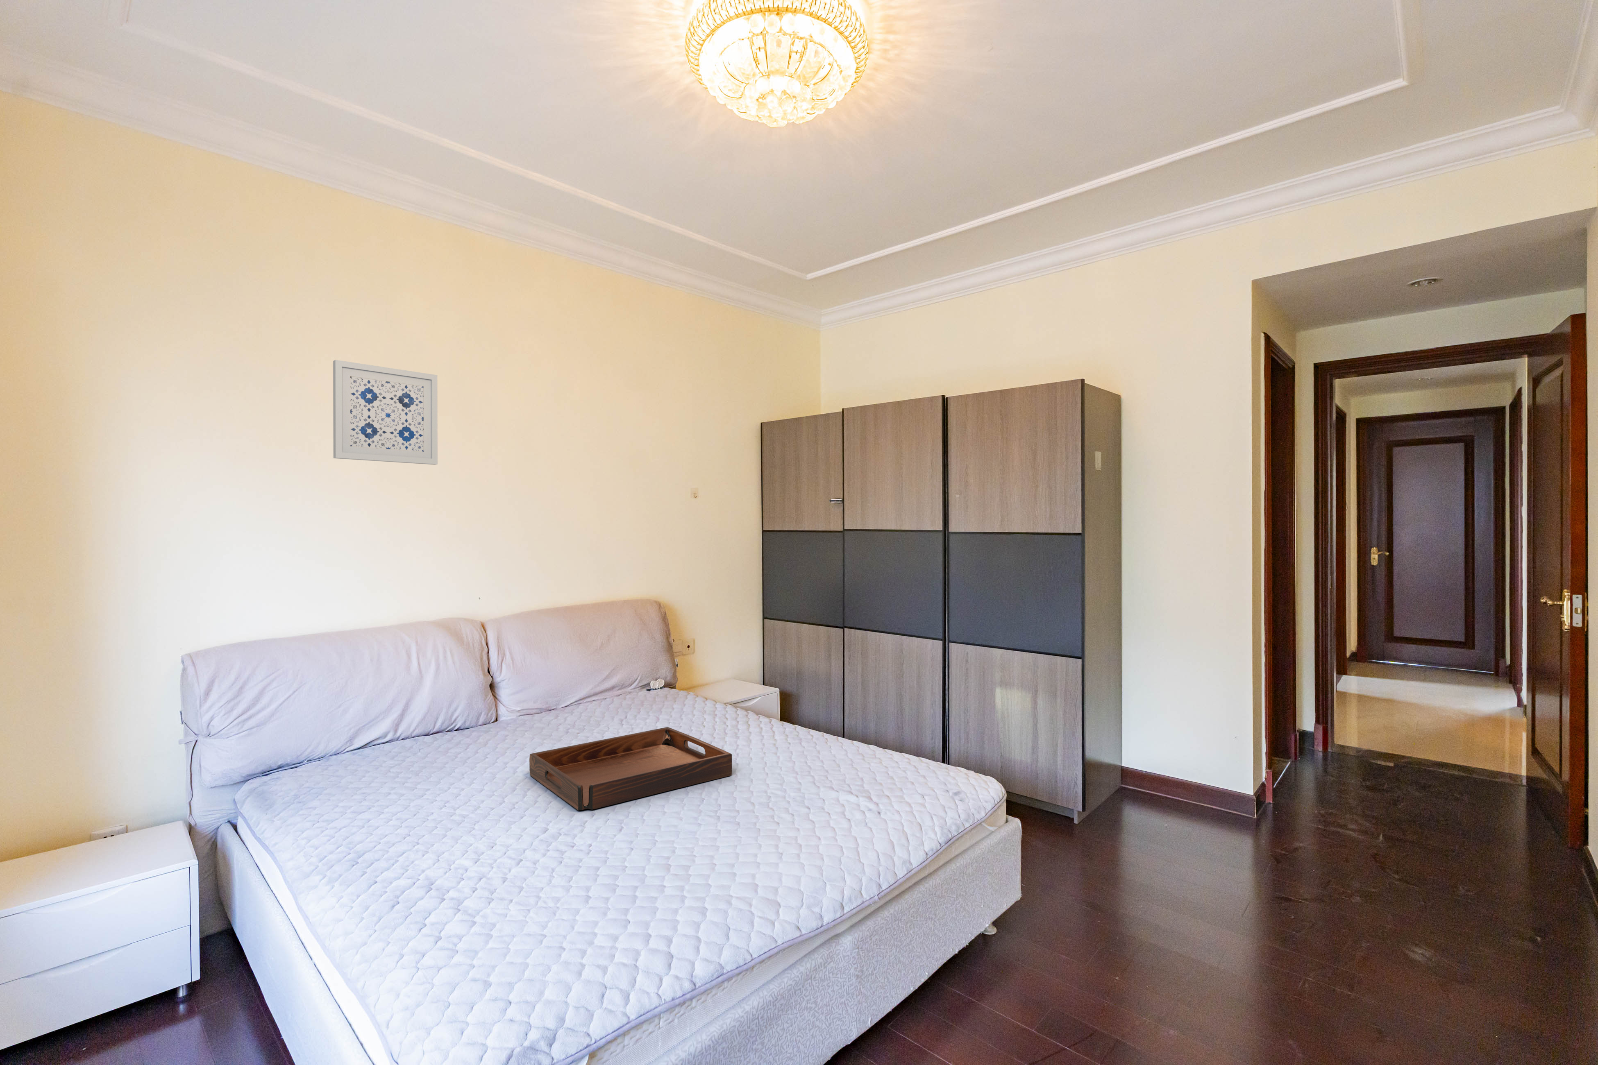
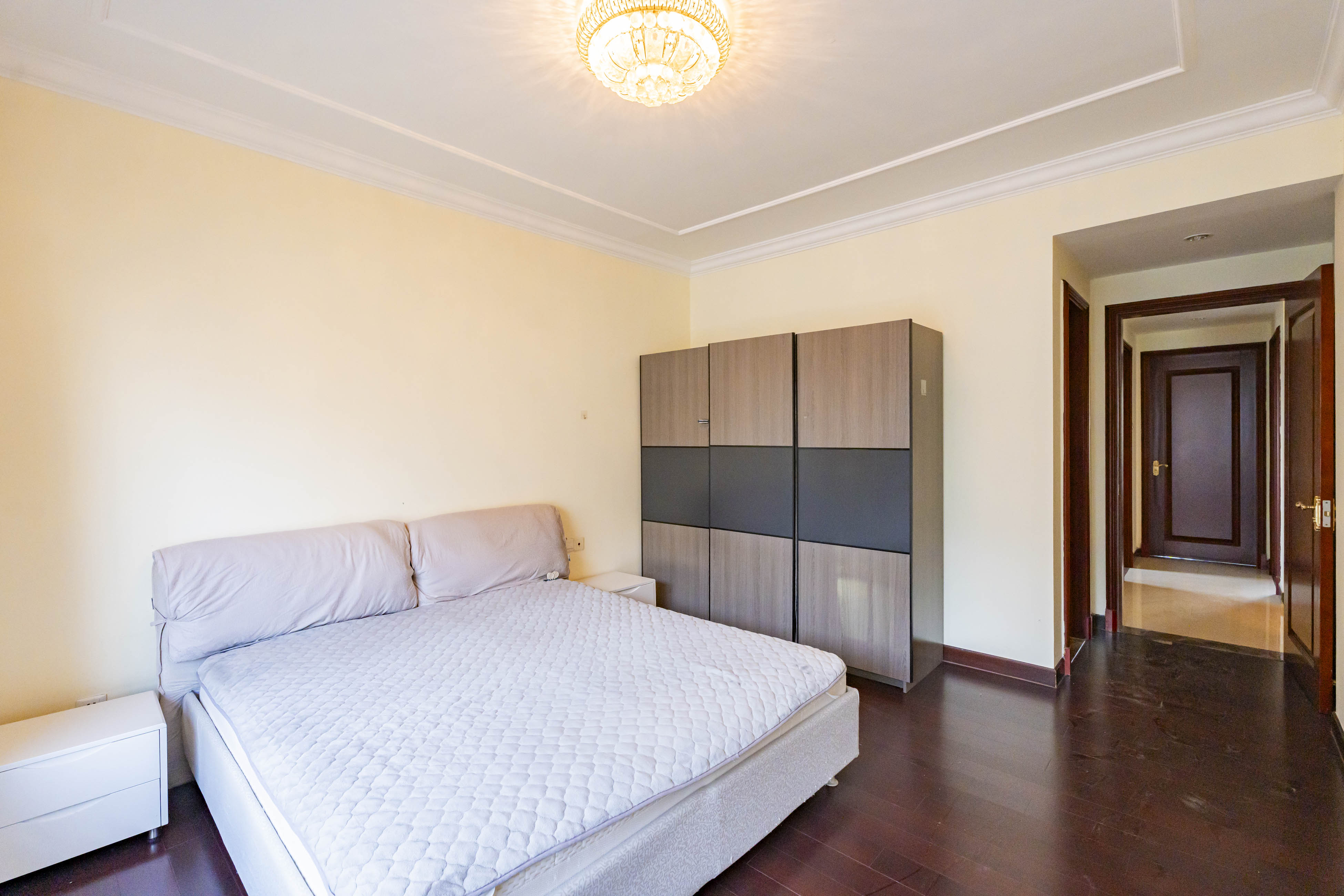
- serving tray [529,726,732,811]
- wall art [333,359,438,465]
